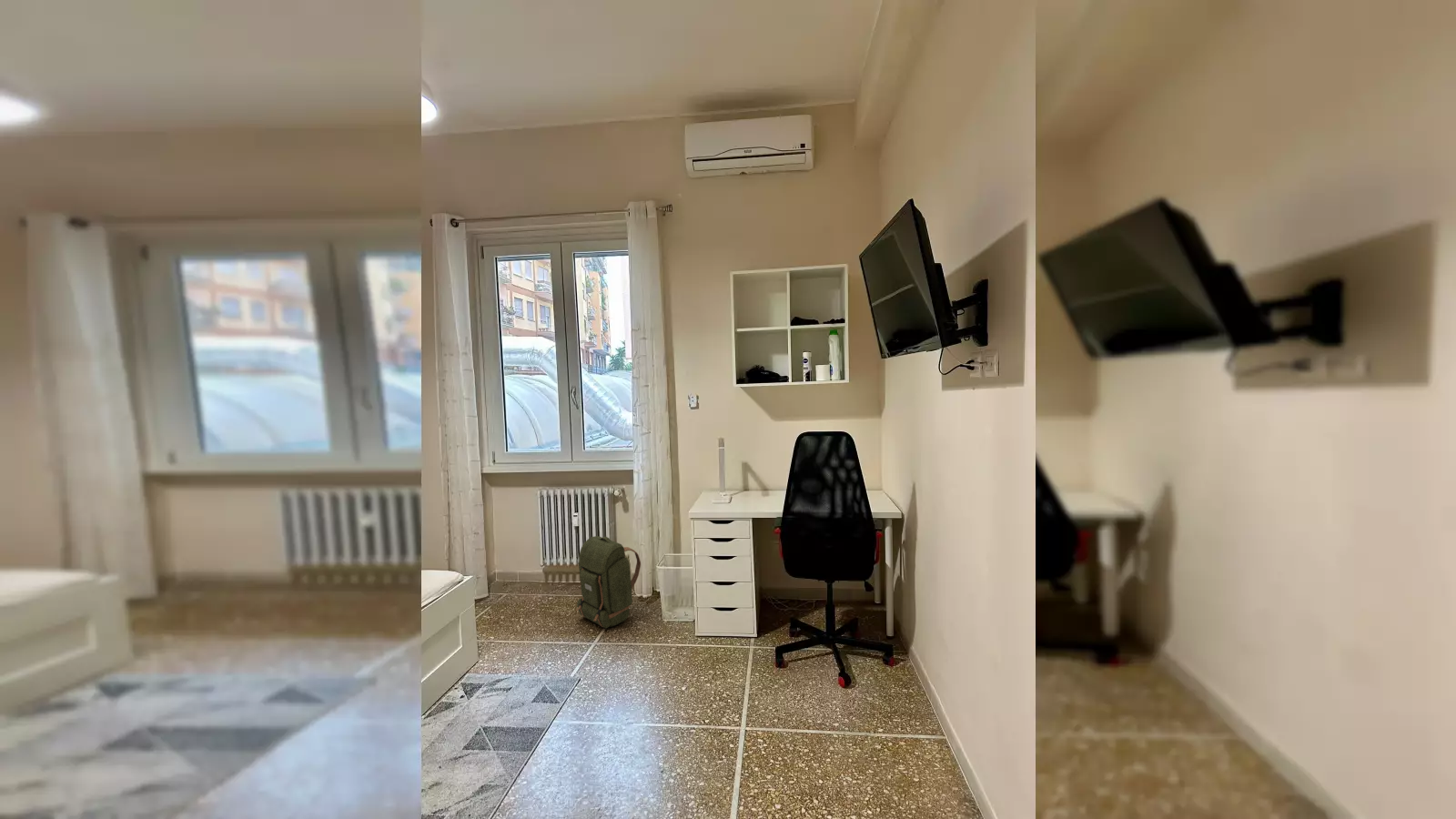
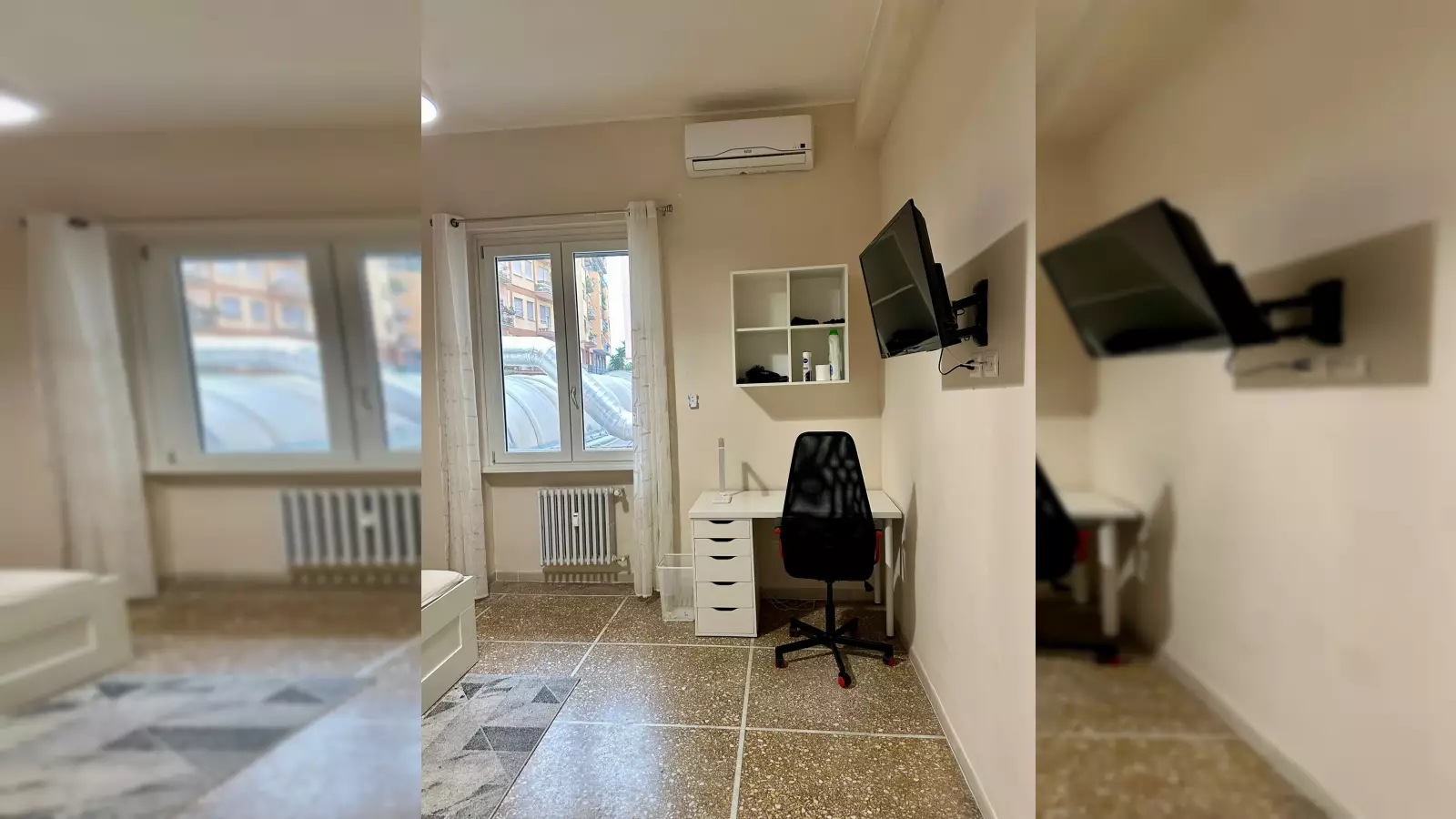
- backpack [575,535,642,629]
